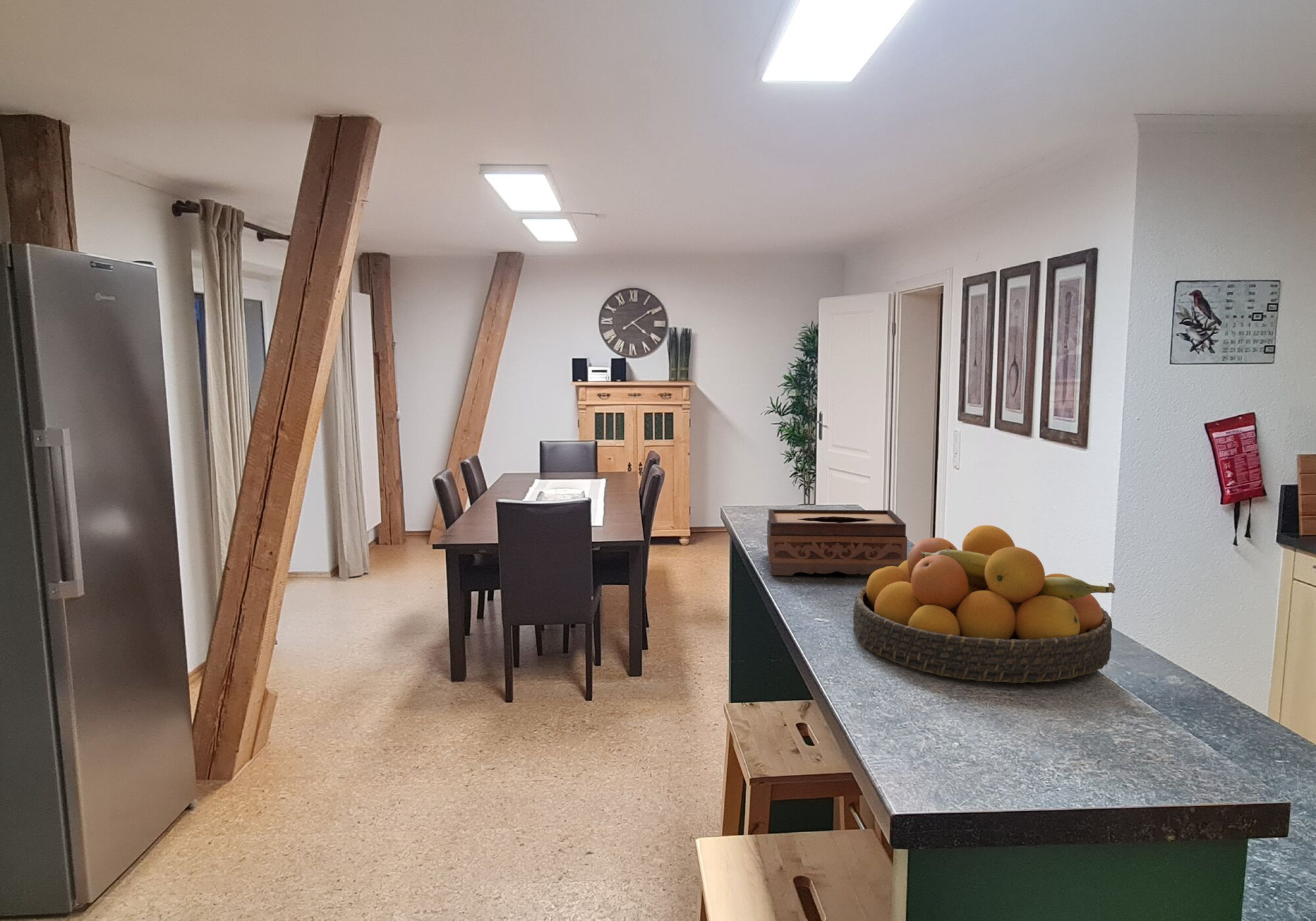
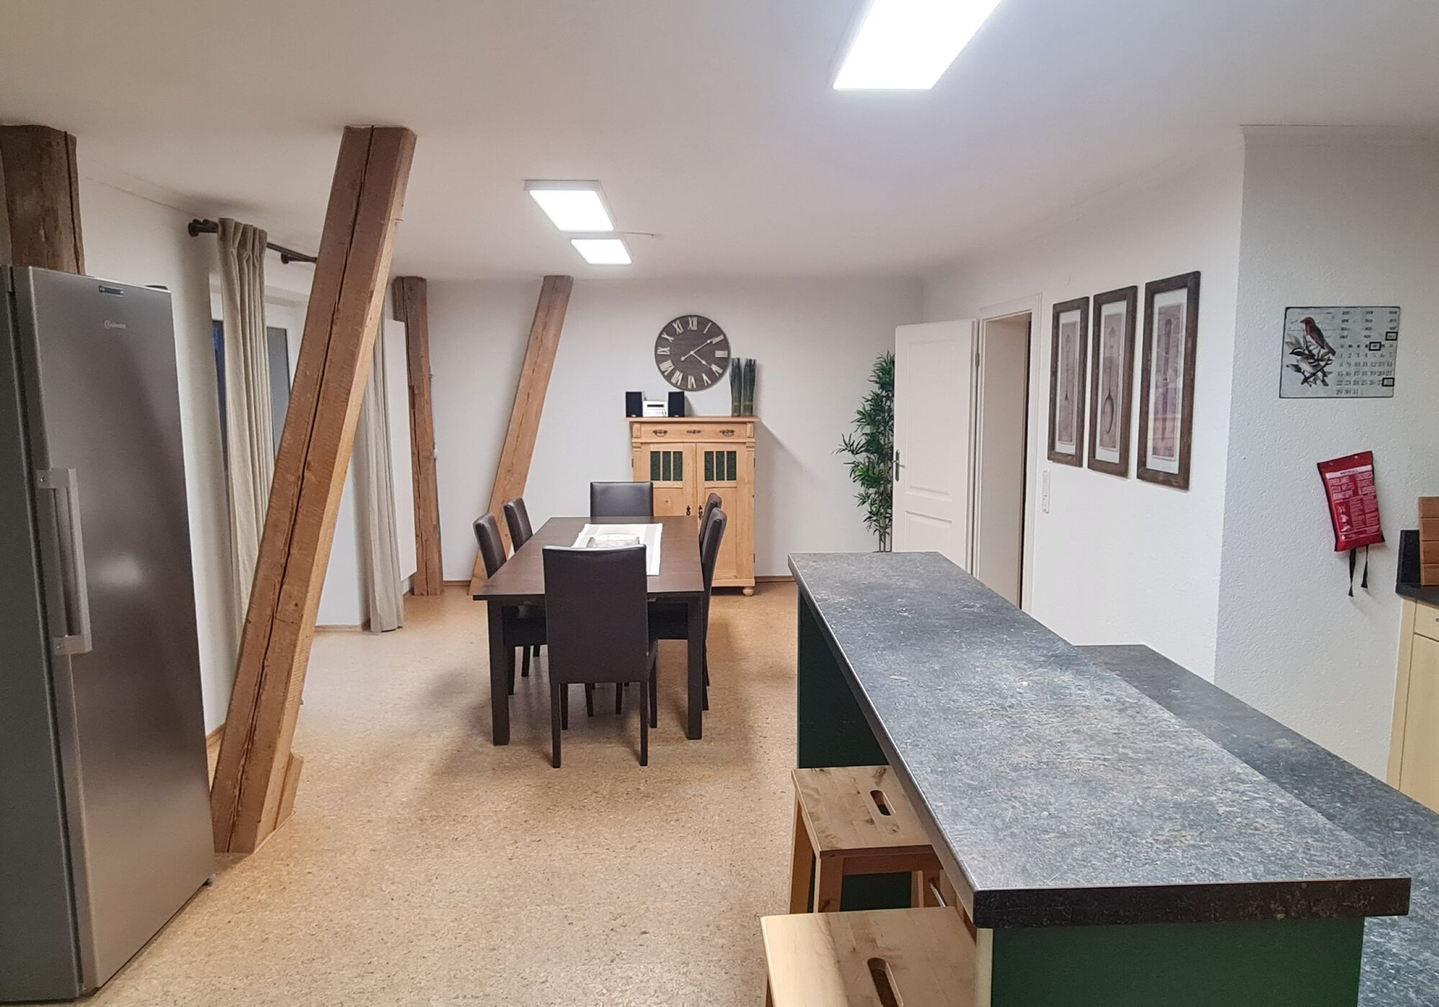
- tissue box [767,509,908,576]
- fruit bowl [853,524,1116,684]
